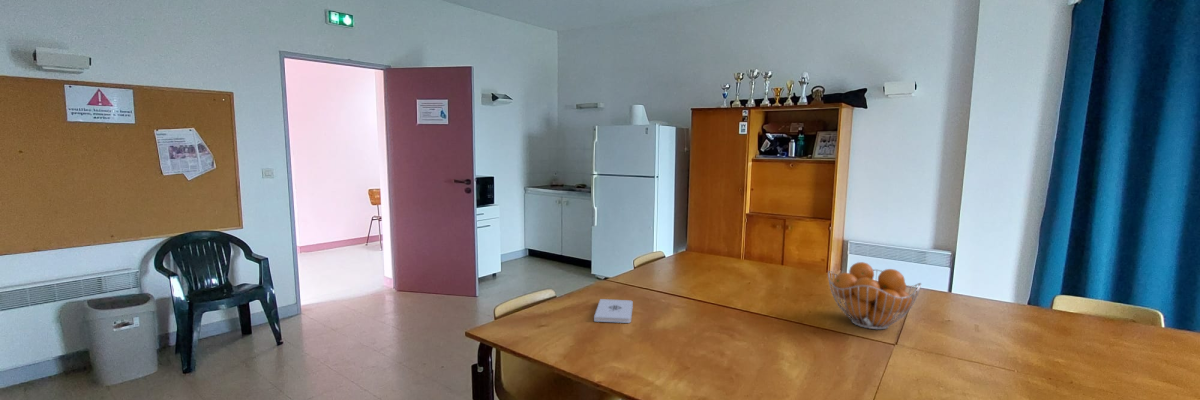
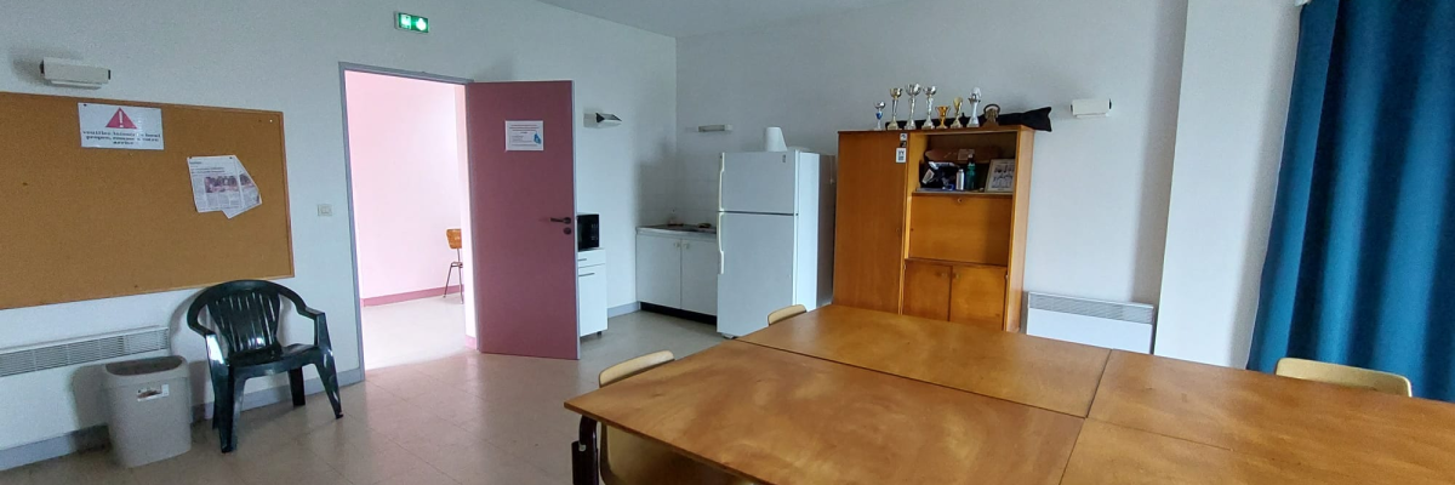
- fruit basket [827,261,922,330]
- notepad [593,298,634,324]
